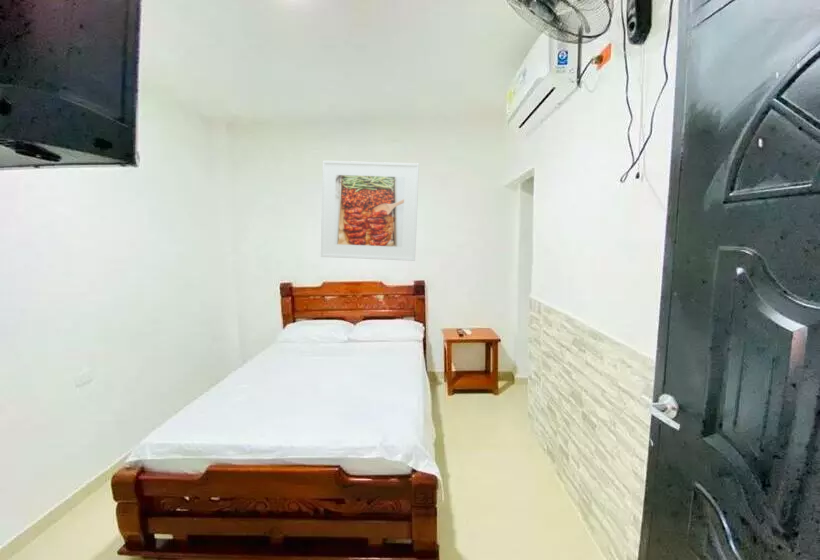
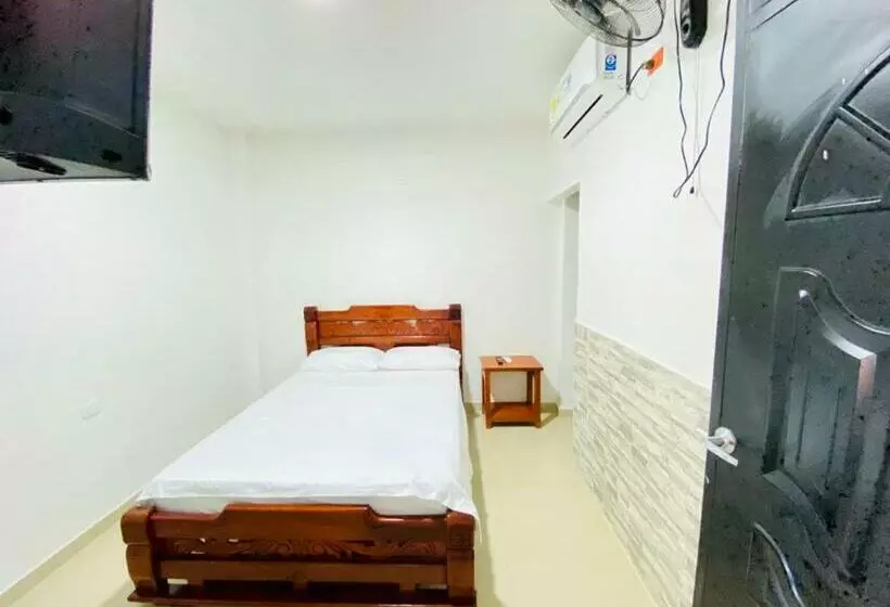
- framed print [320,160,420,262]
